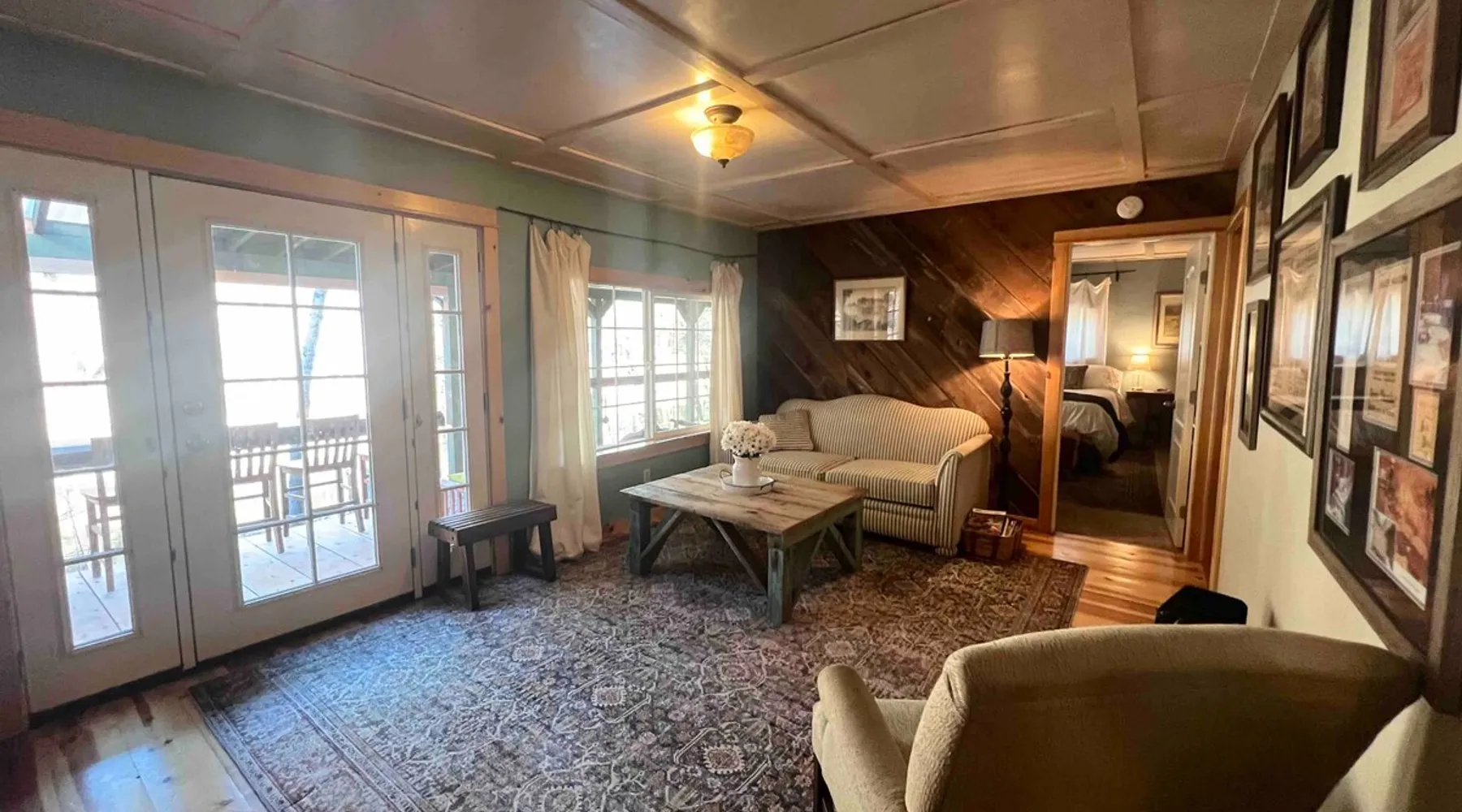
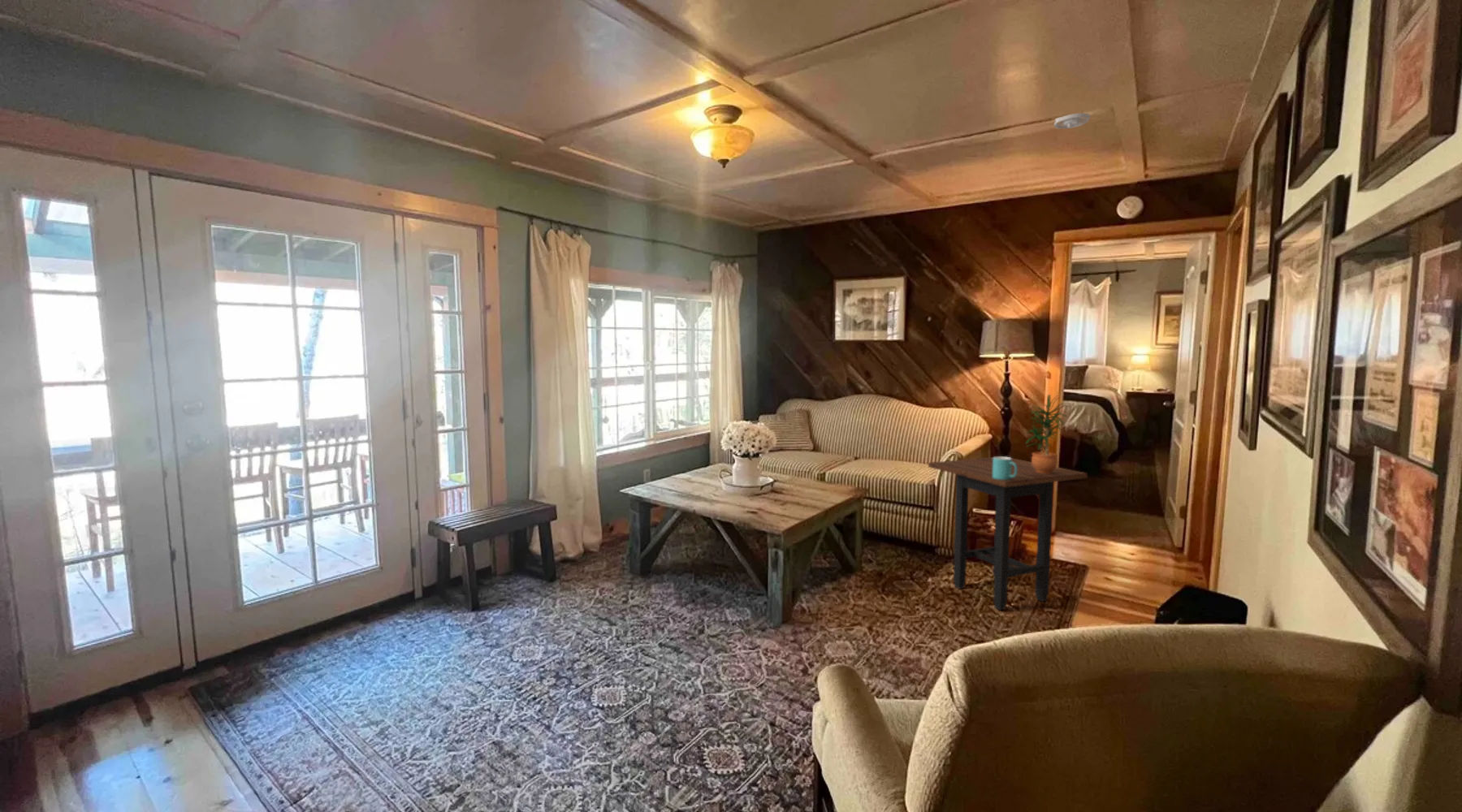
+ mug [993,456,1017,480]
+ side table [928,456,1088,611]
+ potted plant [1025,394,1072,473]
+ smoke detector [1053,112,1091,129]
